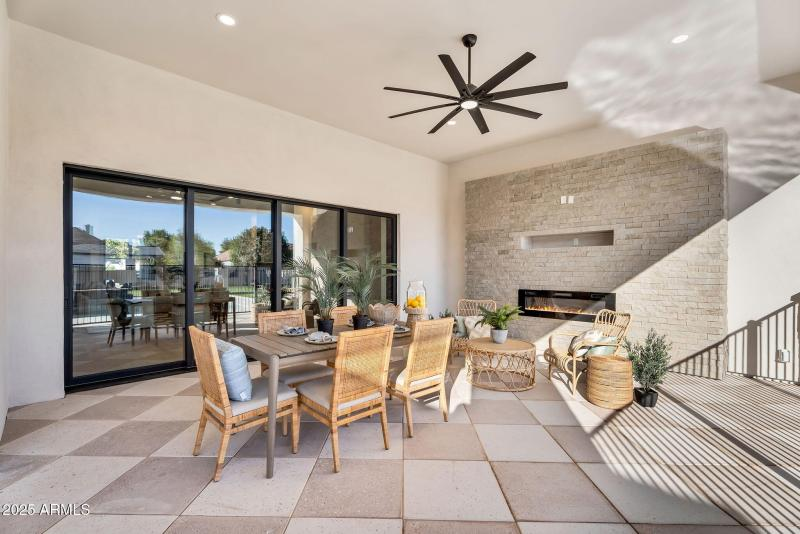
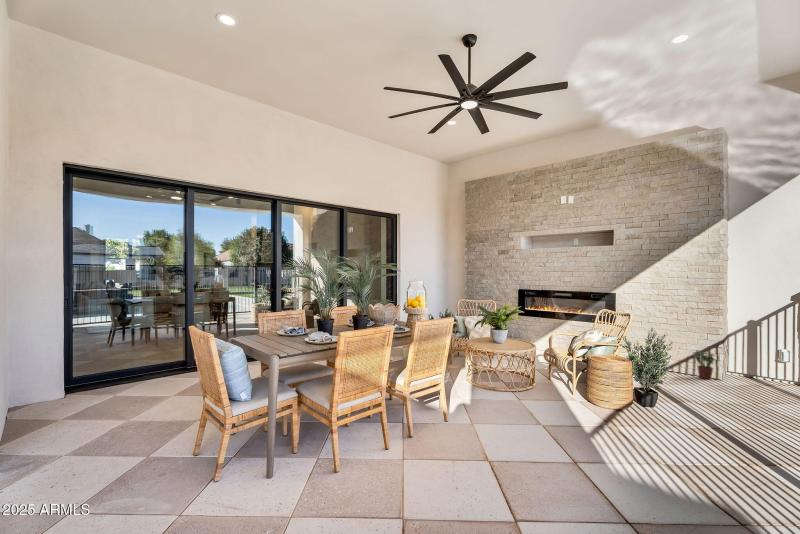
+ potted plant [692,349,716,381]
